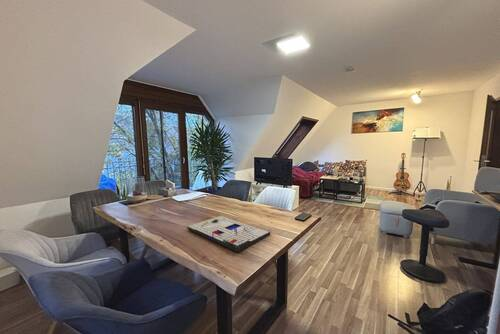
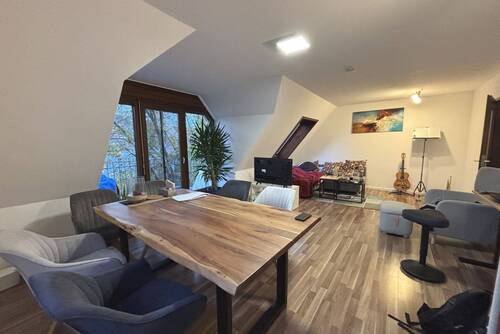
- board game [187,215,271,253]
